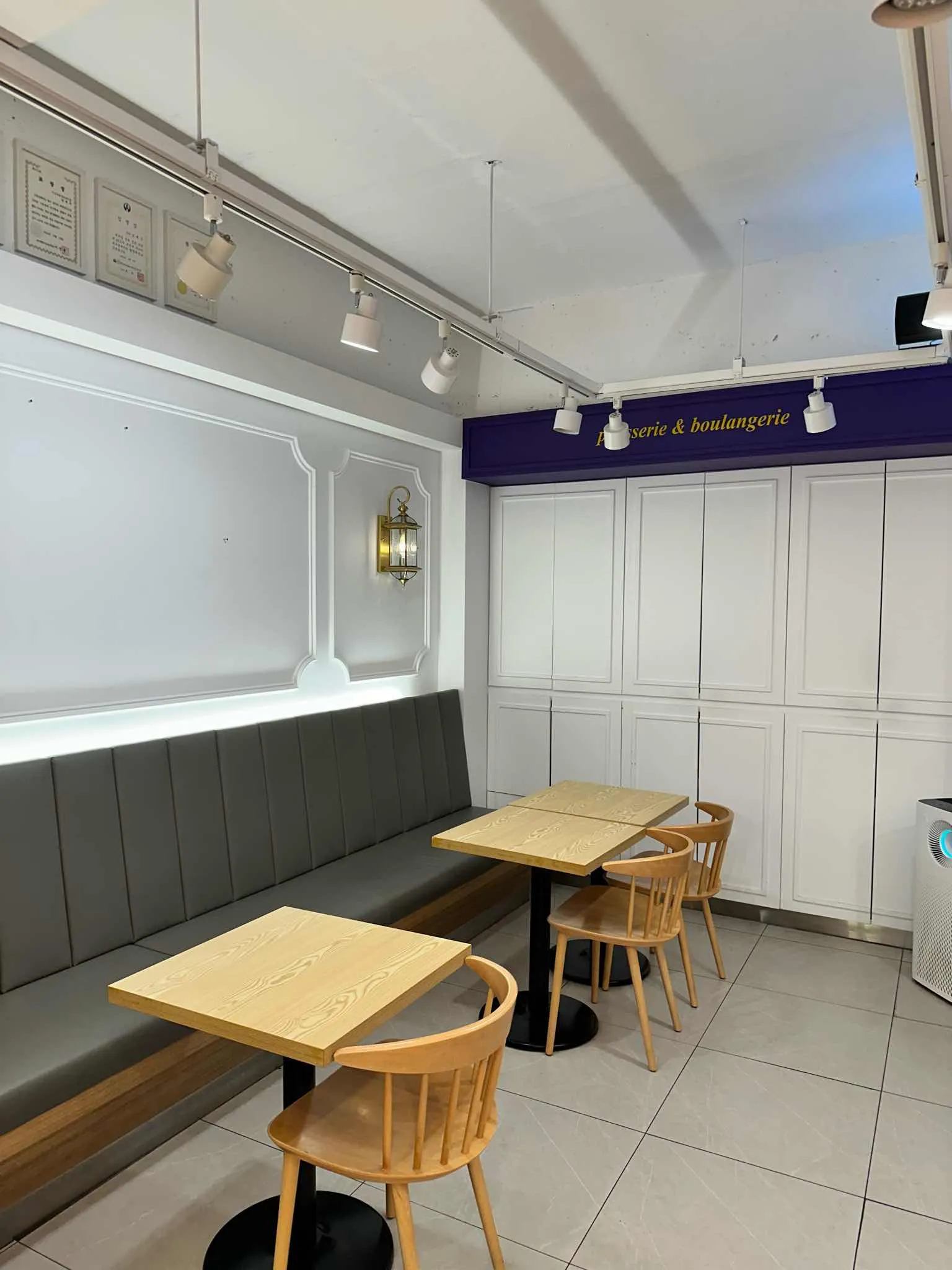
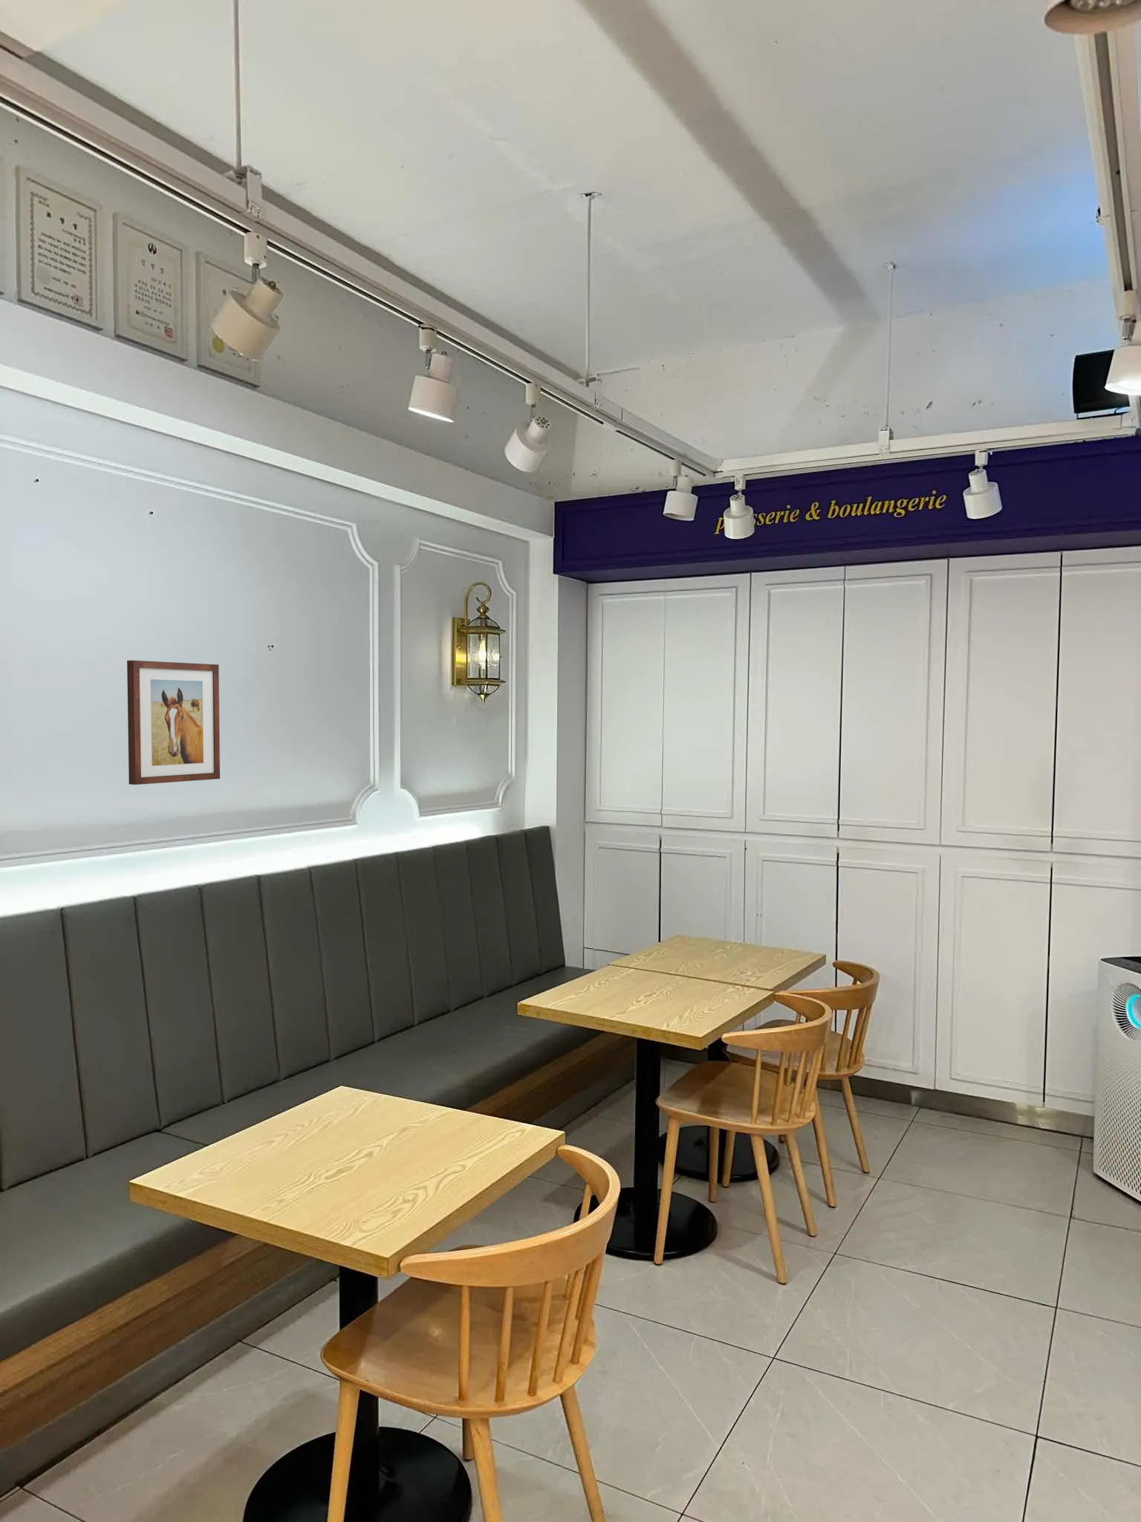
+ wall art [126,660,221,785]
